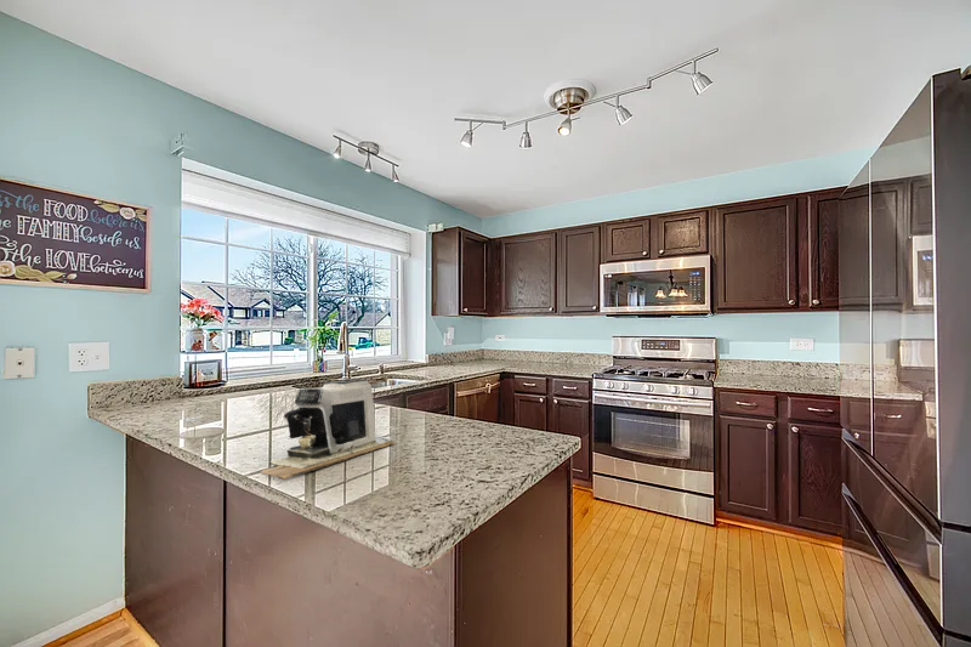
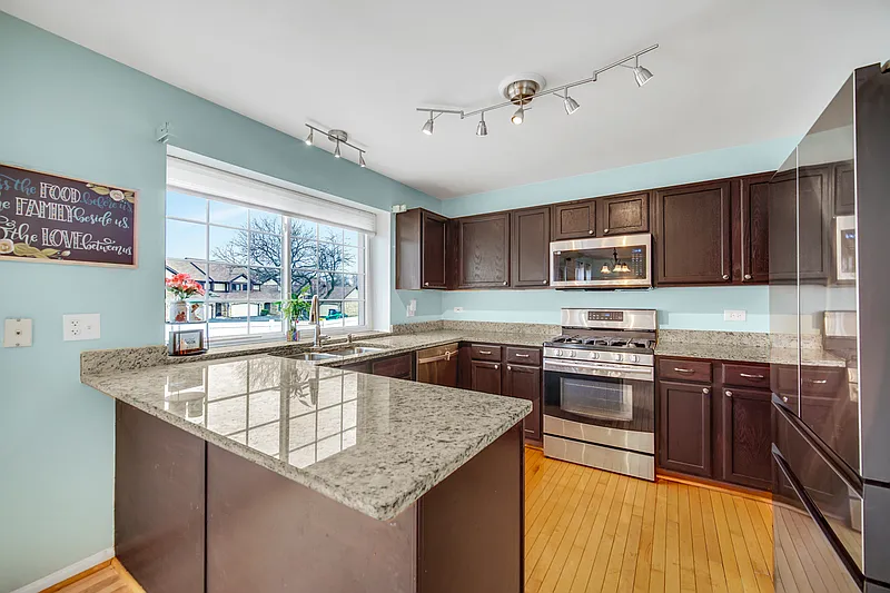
- coffee maker [260,378,397,481]
